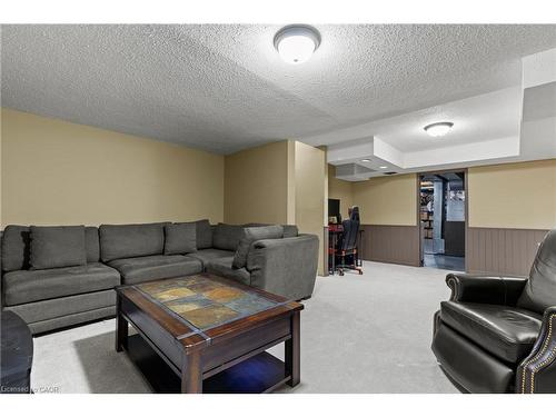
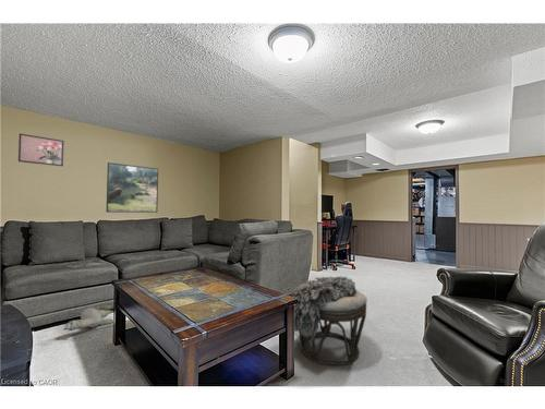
+ plush toy [62,304,114,332]
+ ottoman [290,275,368,366]
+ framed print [17,132,64,167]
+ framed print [106,161,159,214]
